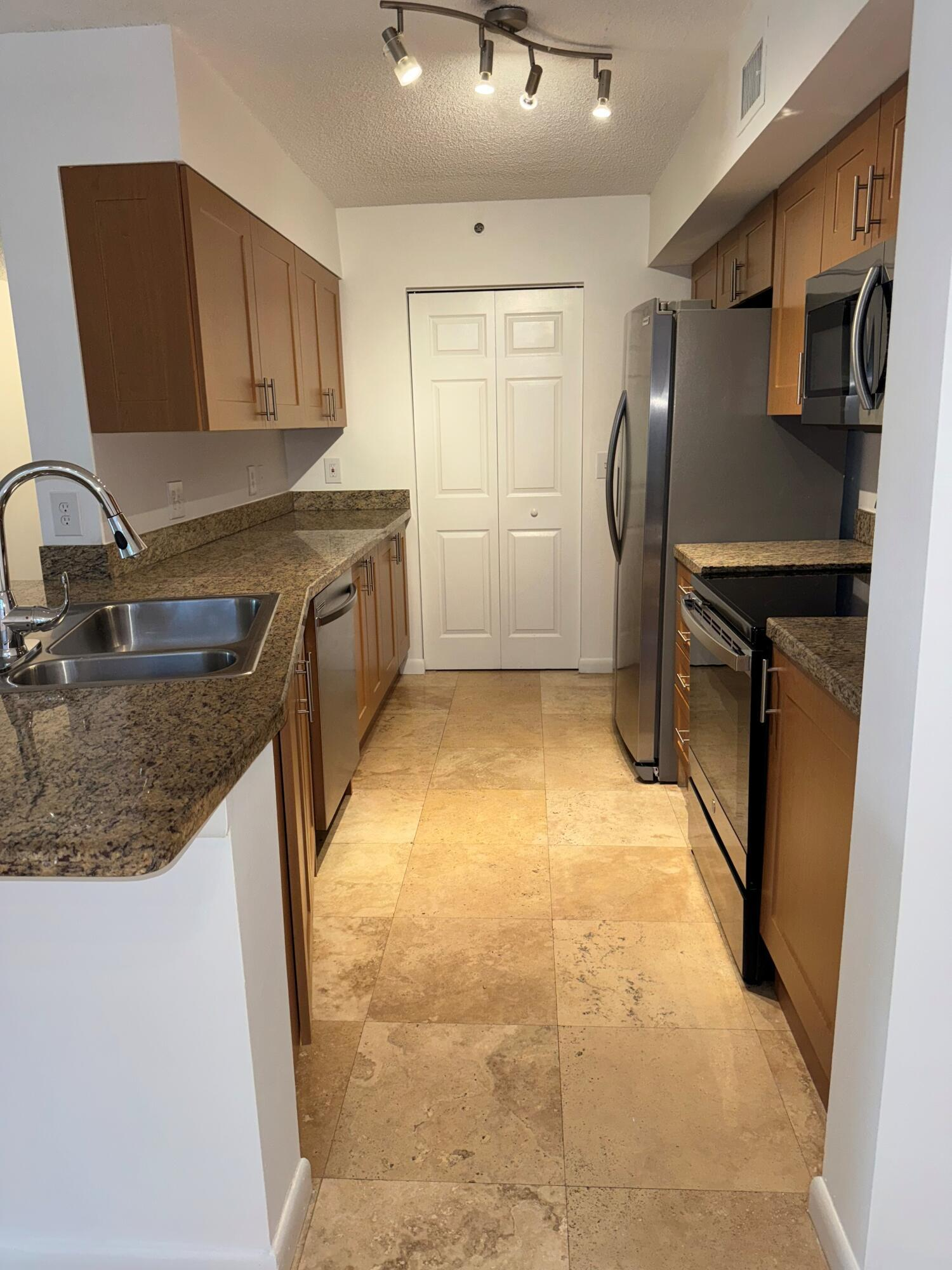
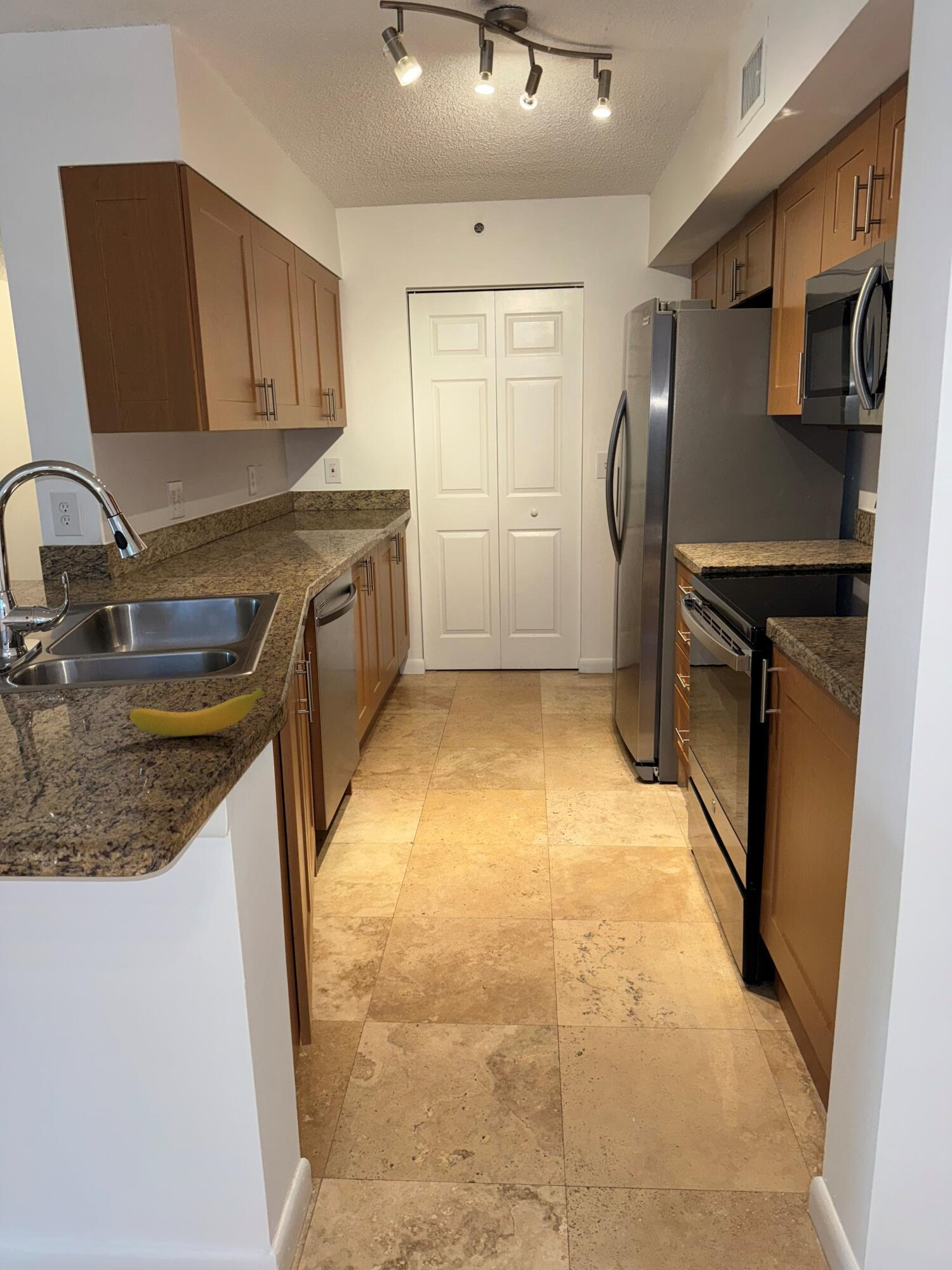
+ banana [128,685,268,737]
